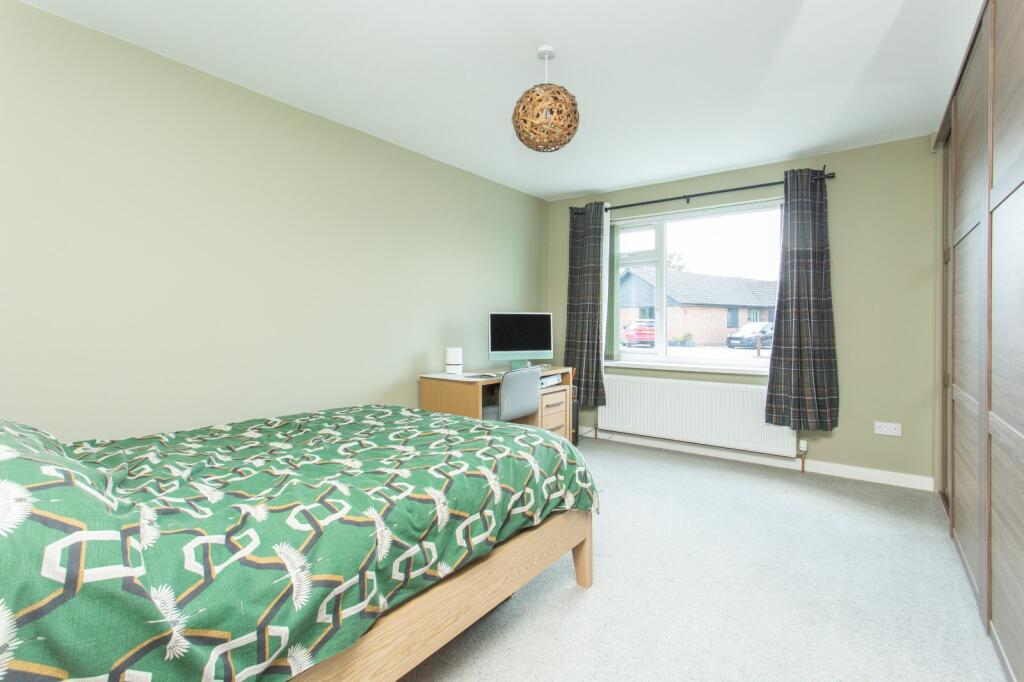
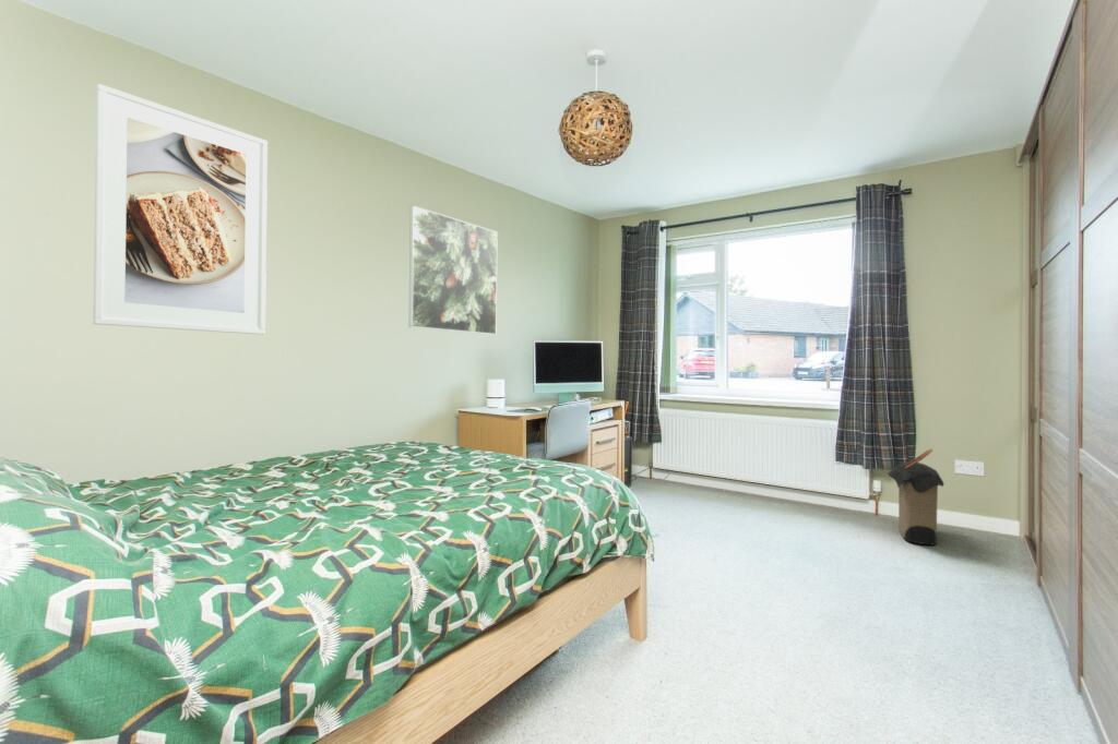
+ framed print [92,83,269,336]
+ laundry hamper [887,447,945,545]
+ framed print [408,205,499,336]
